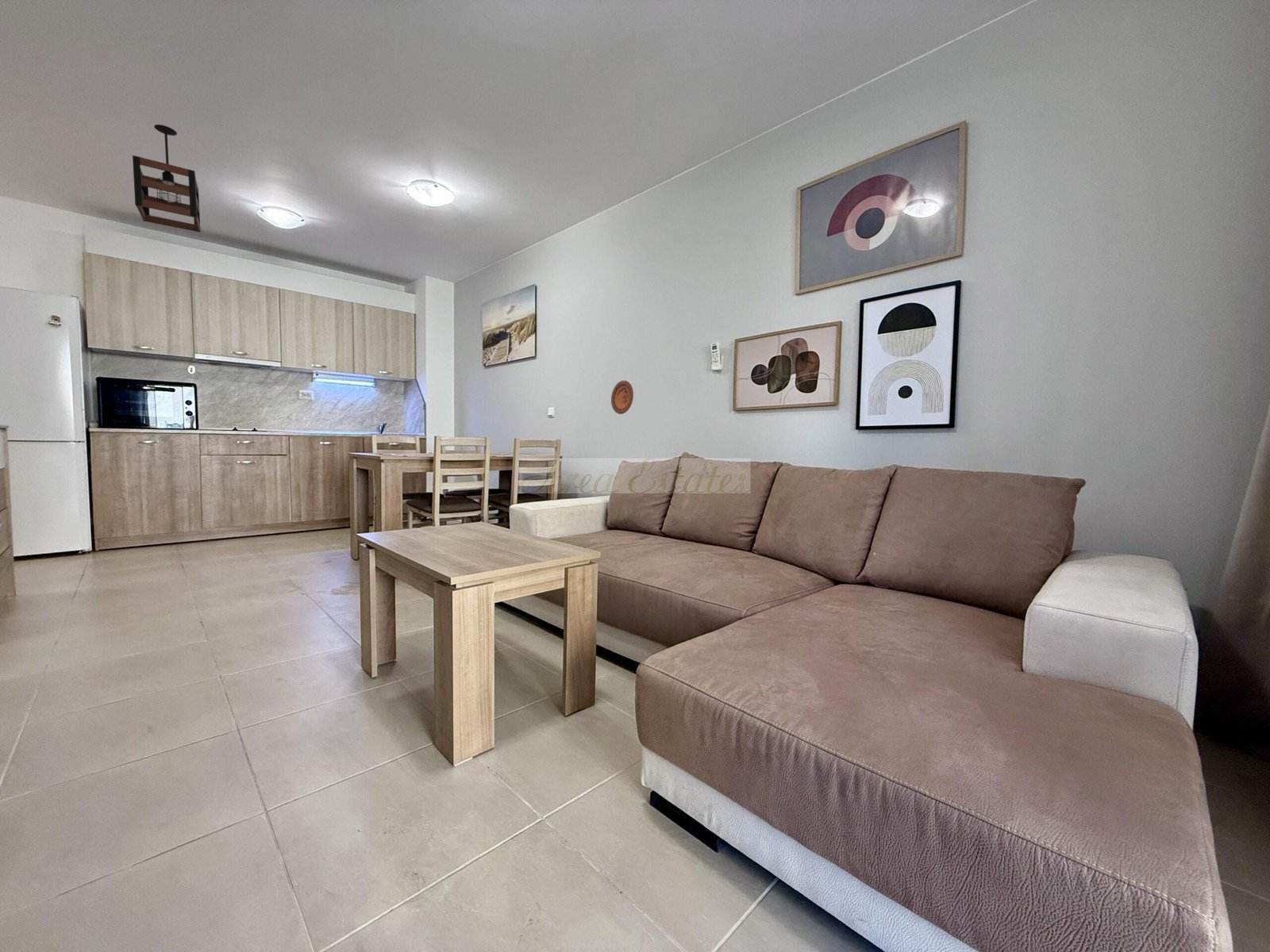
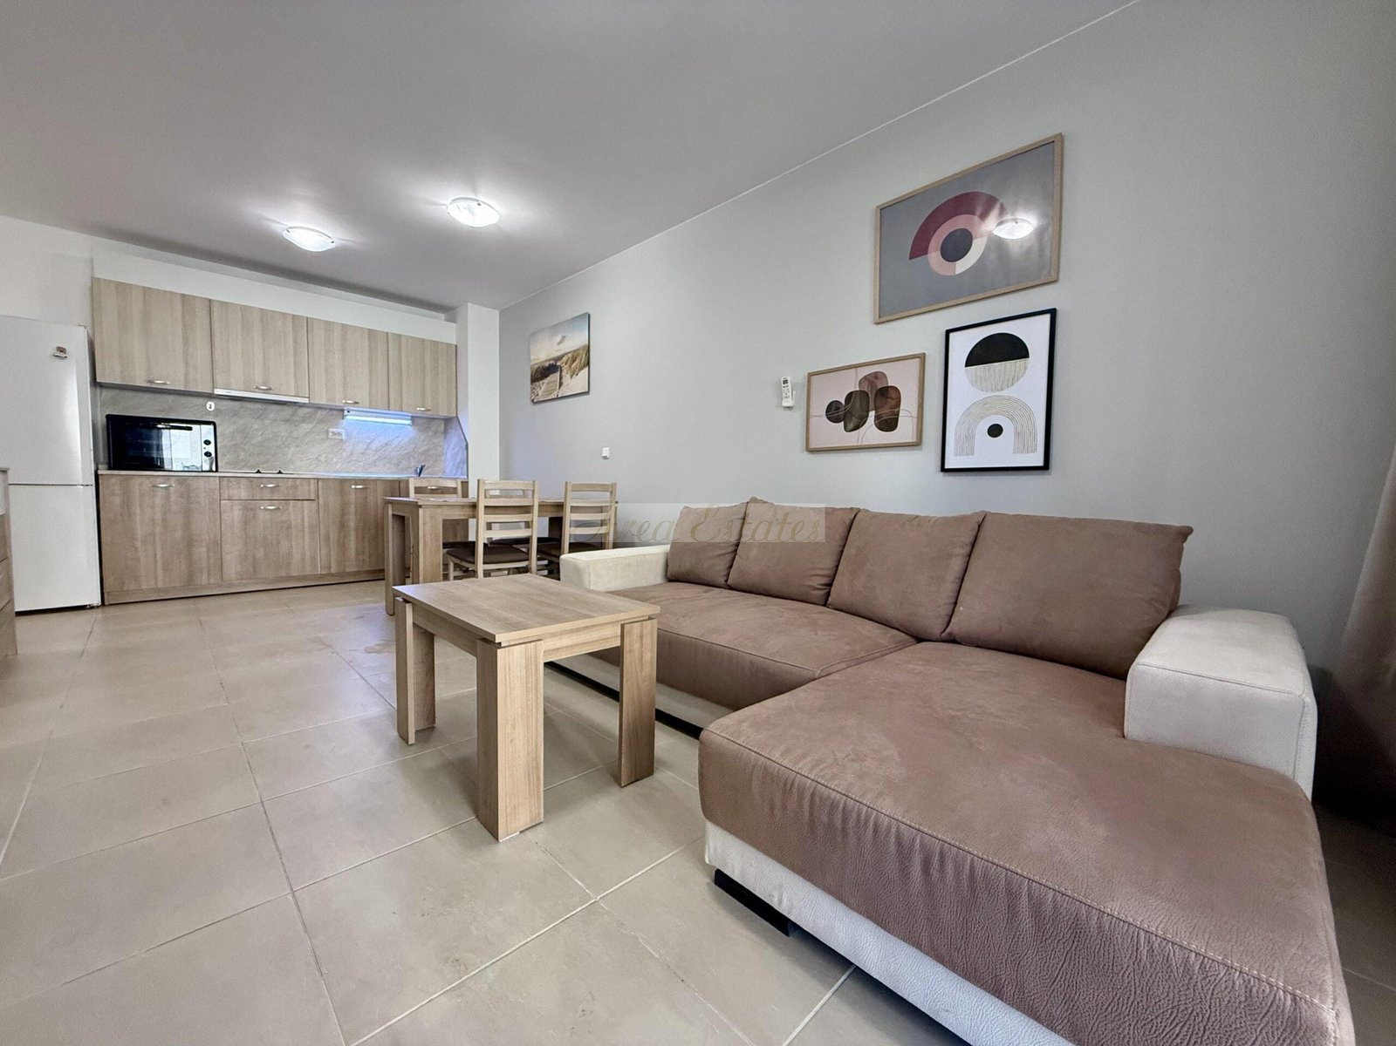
- decorative plate [610,380,634,415]
- pendant light [132,124,202,233]
